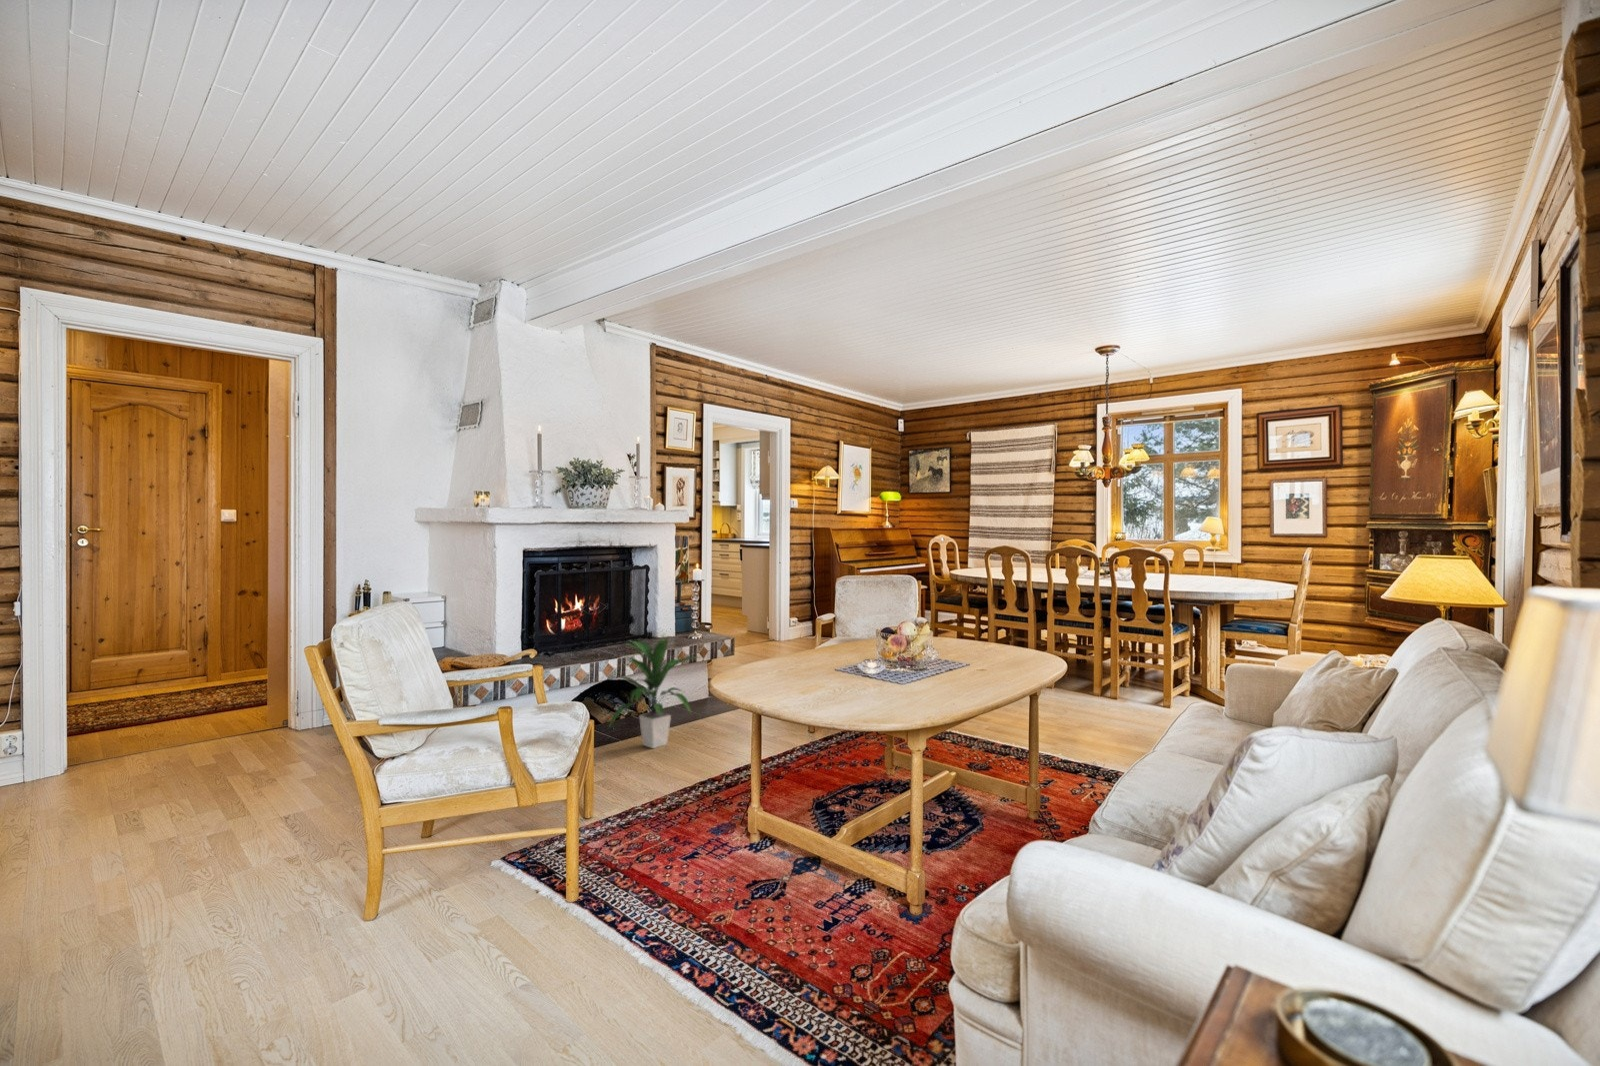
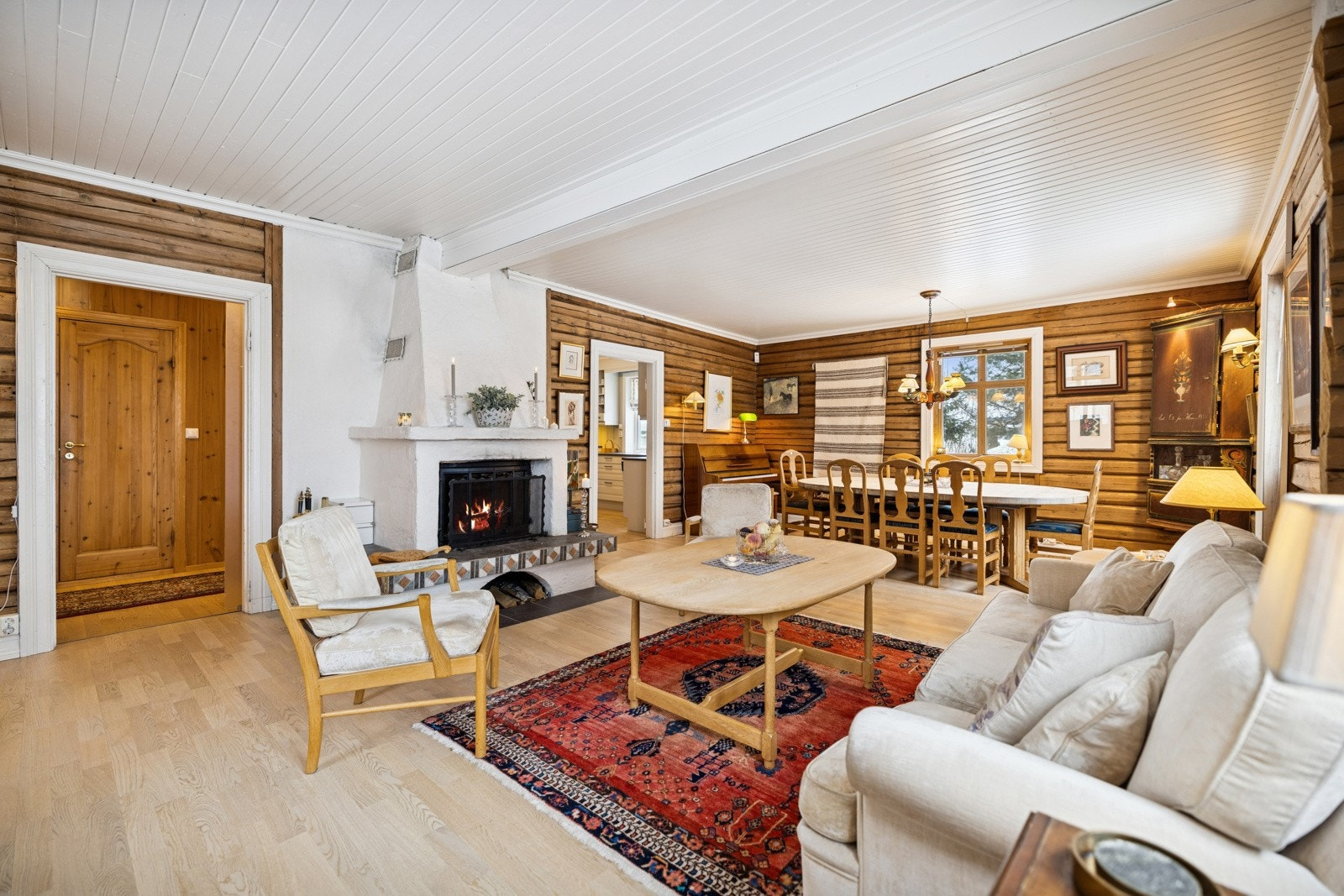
- indoor plant [607,634,700,750]
